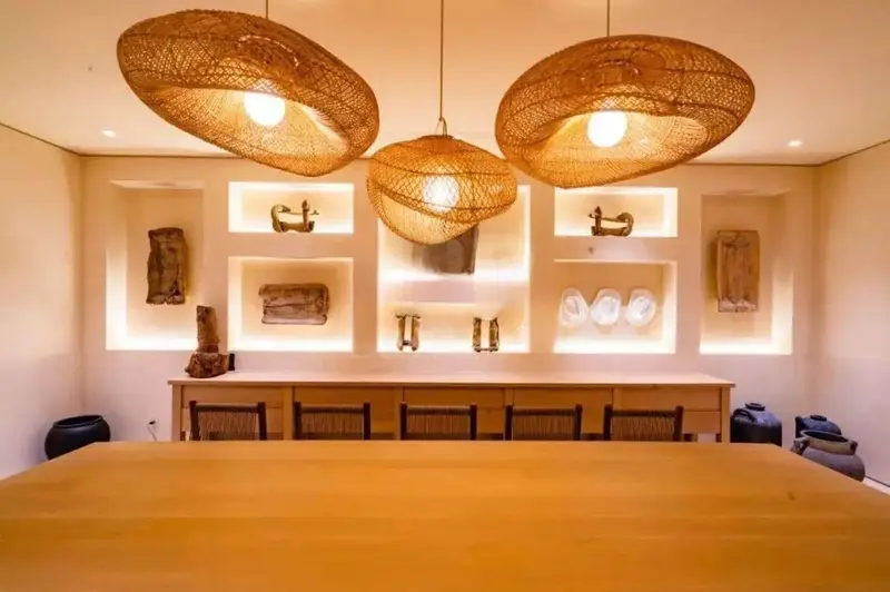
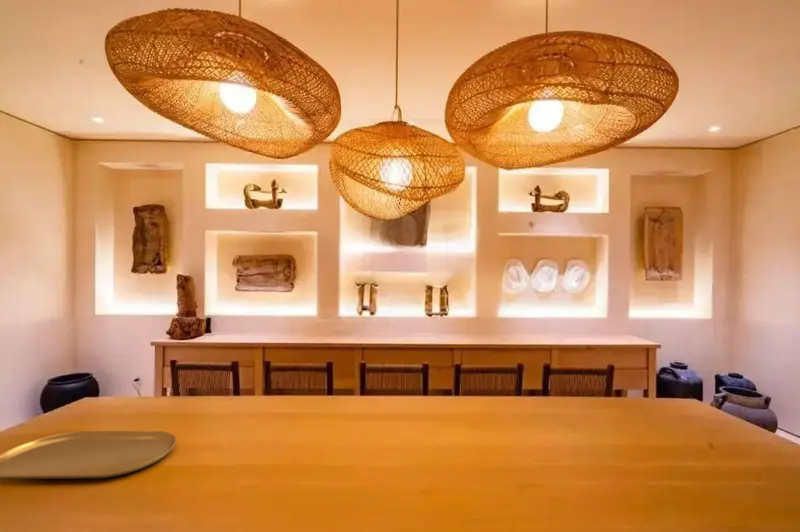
+ placemat [0,430,177,480]
